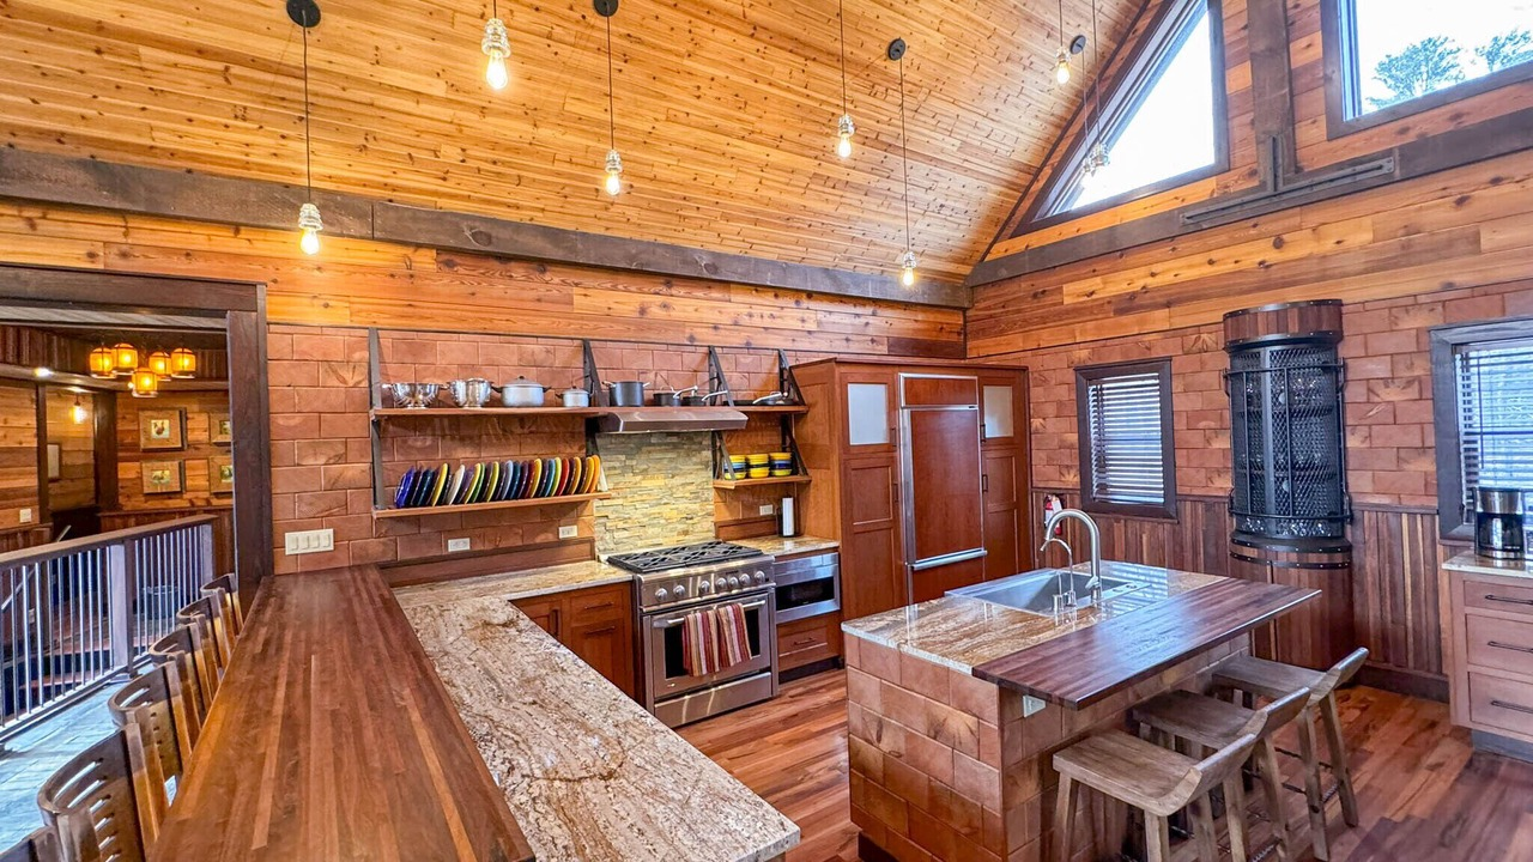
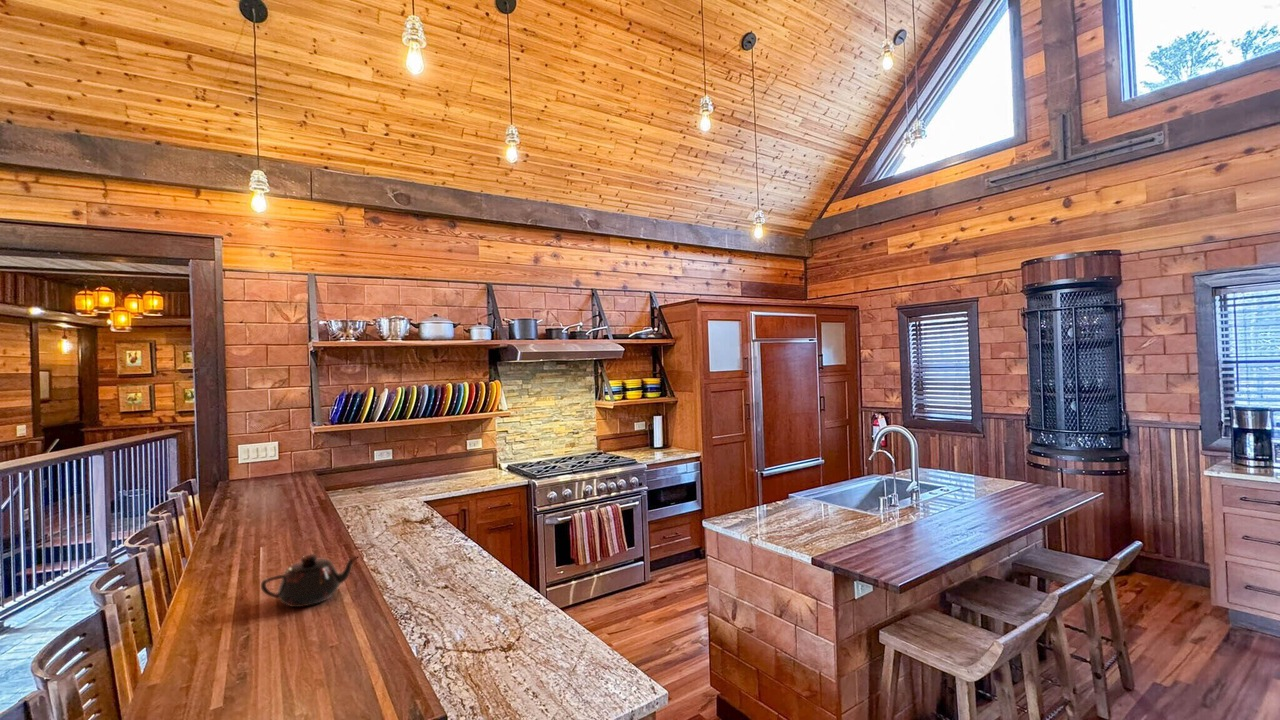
+ teapot [260,553,361,608]
